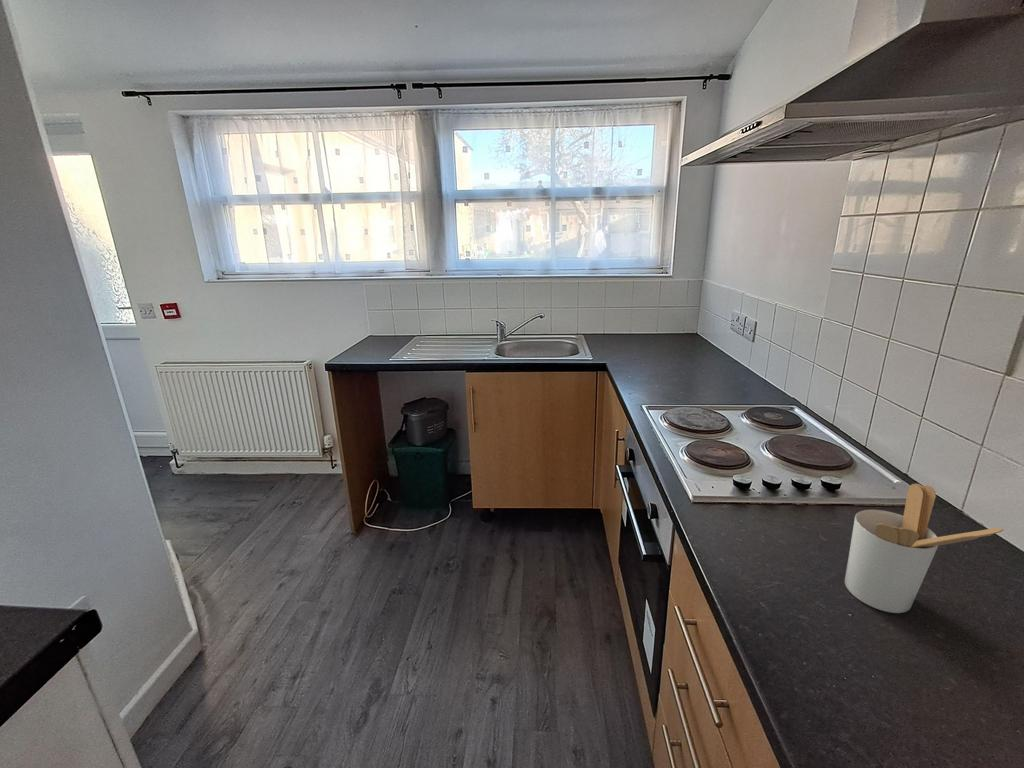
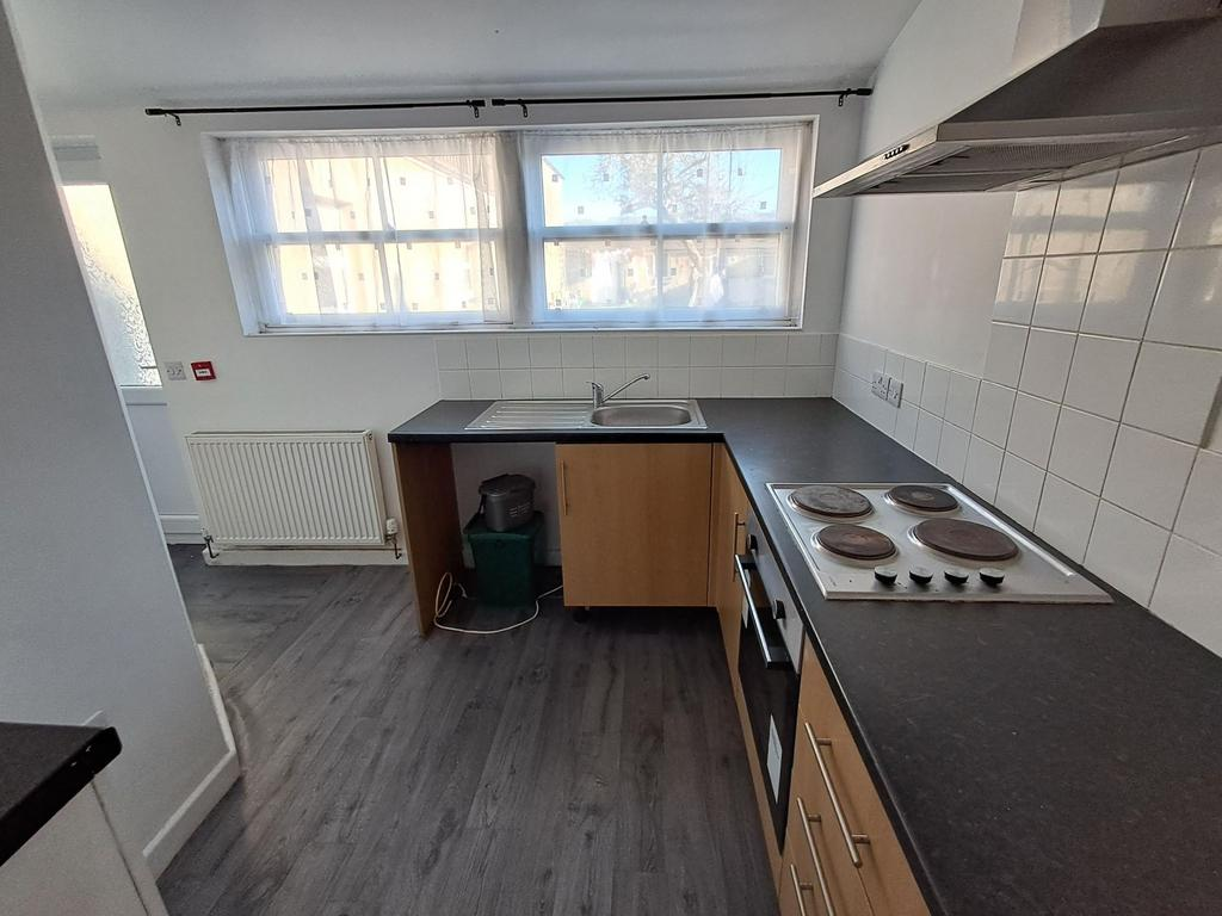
- utensil holder [844,483,1004,614]
